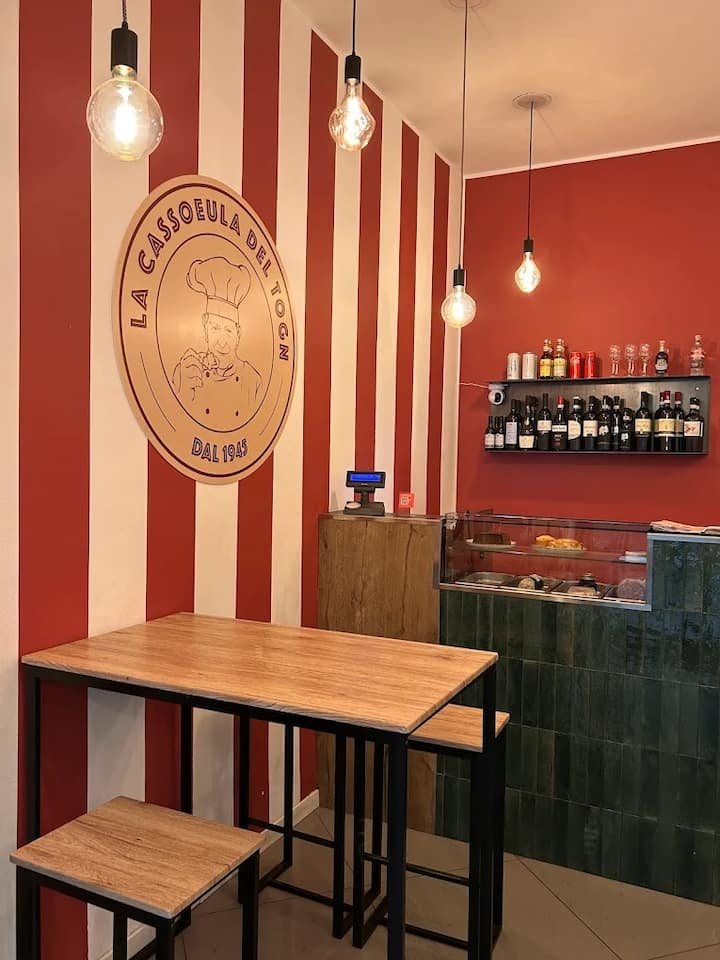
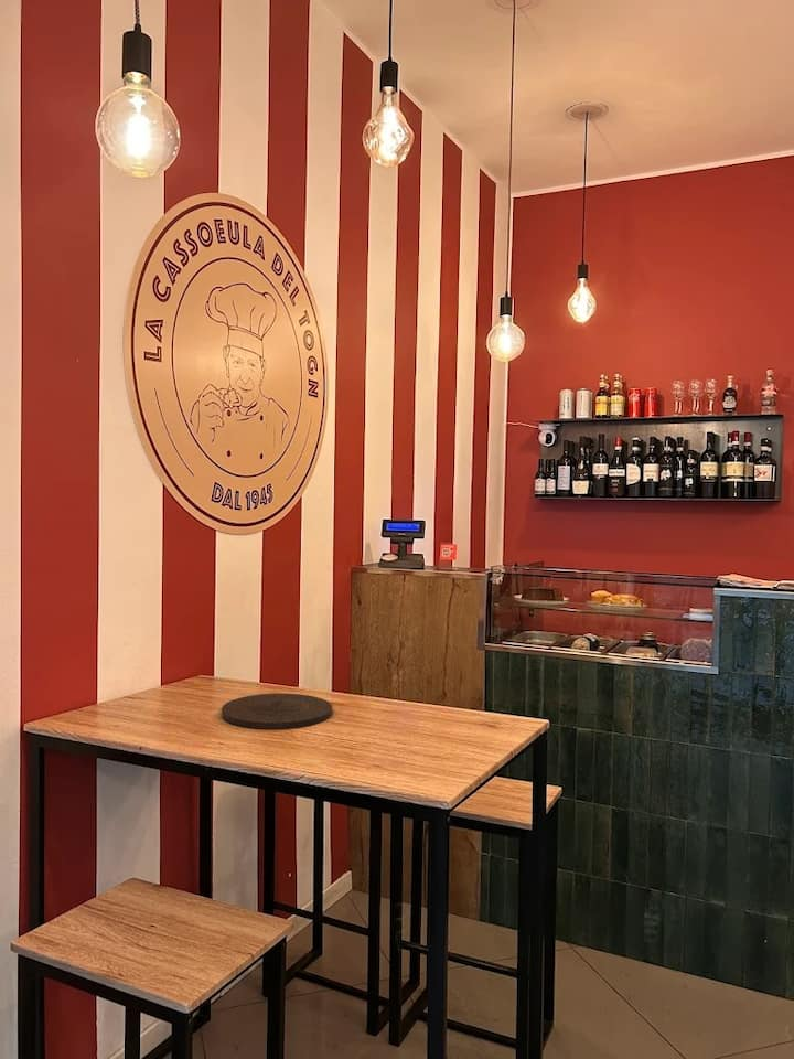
+ plate [221,693,333,730]
